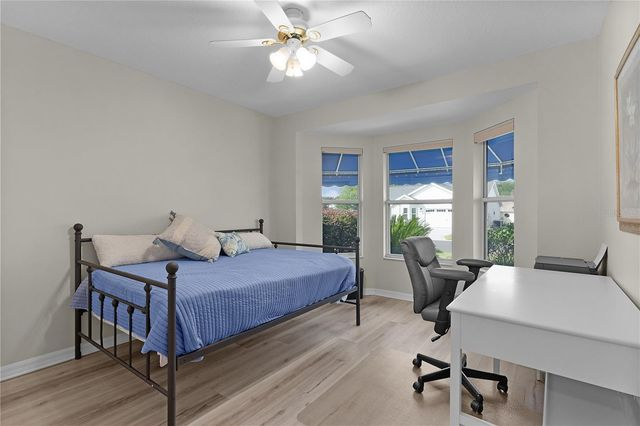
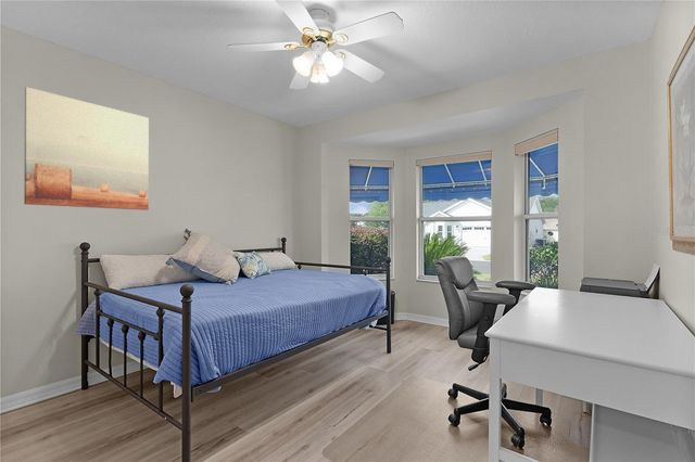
+ wall art [23,86,150,211]
